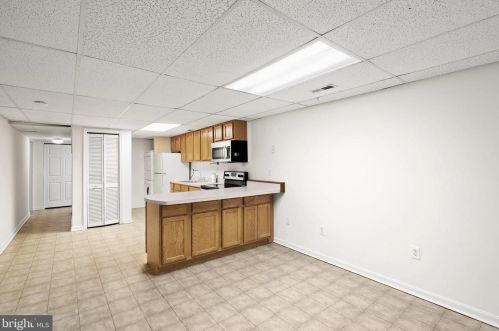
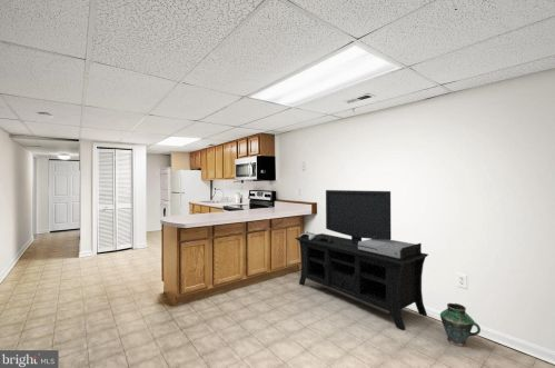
+ vase [439,302,482,347]
+ media console [294,189,429,331]
